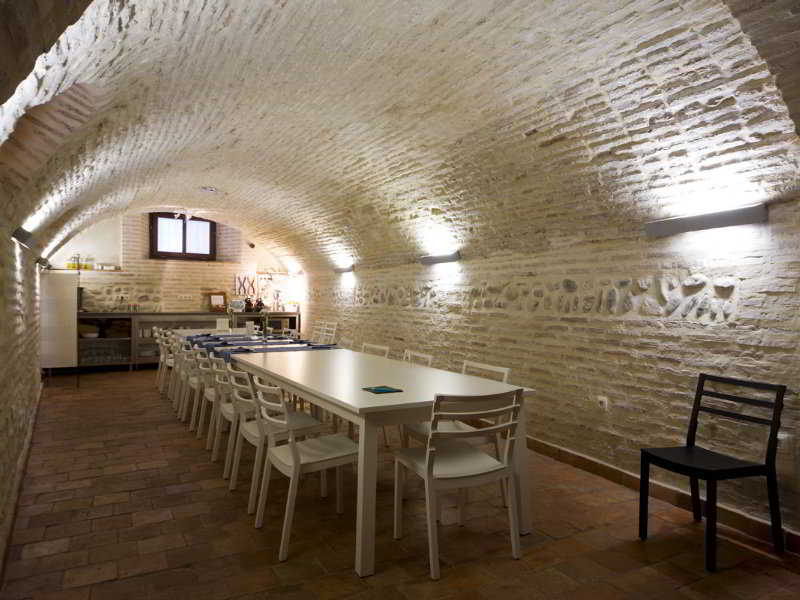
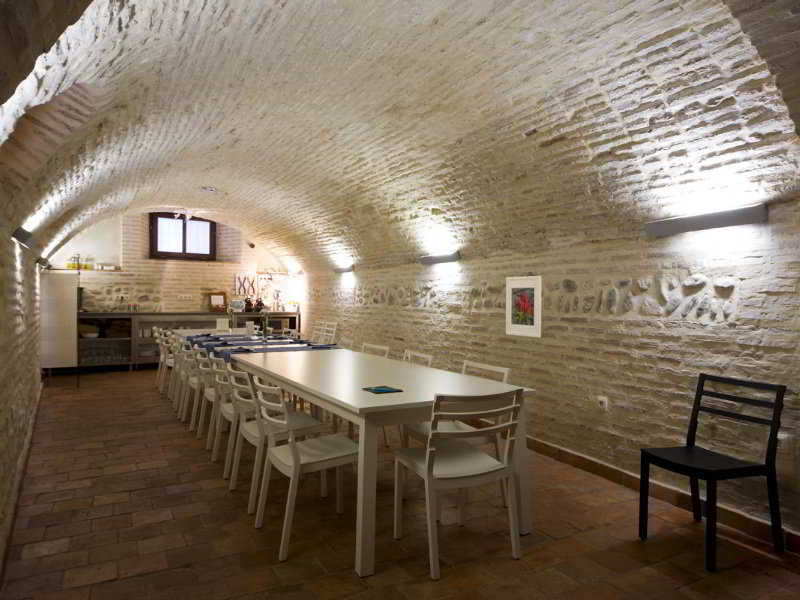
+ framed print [505,275,543,339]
